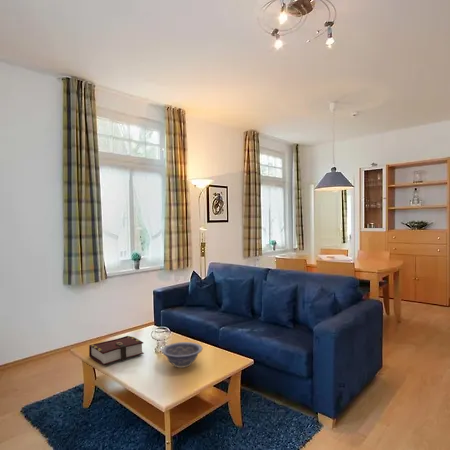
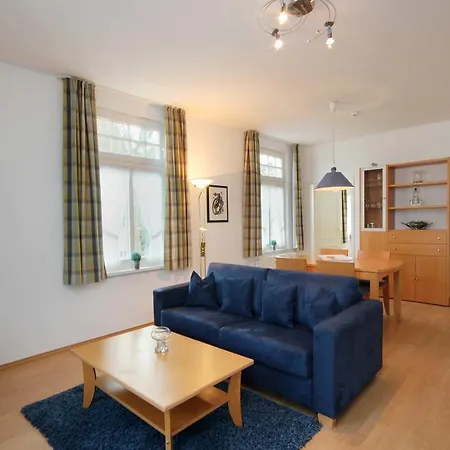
- decorative bowl [161,341,203,369]
- book [88,335,145,366]
